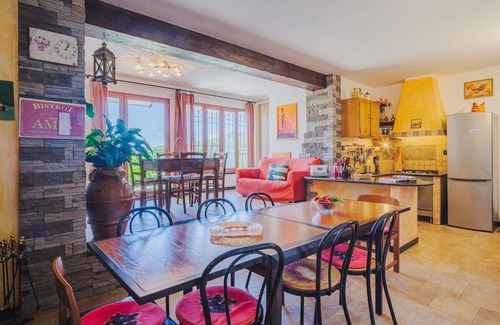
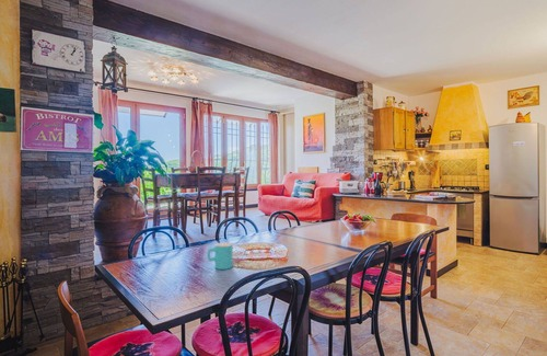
+ cup [207,242,234,271]
